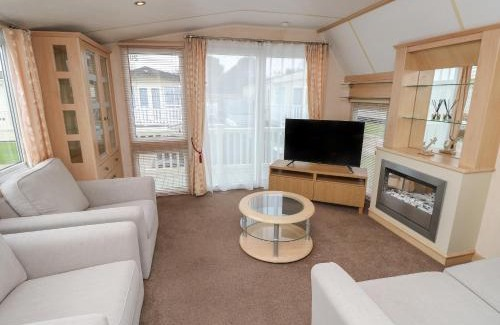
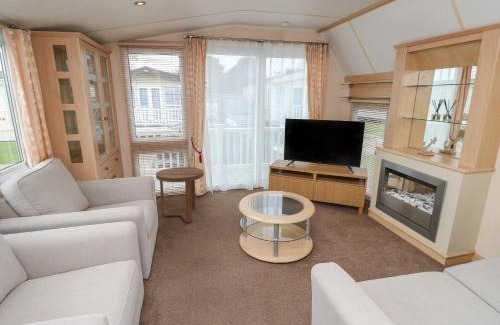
+ side table [155,166,205,223]
